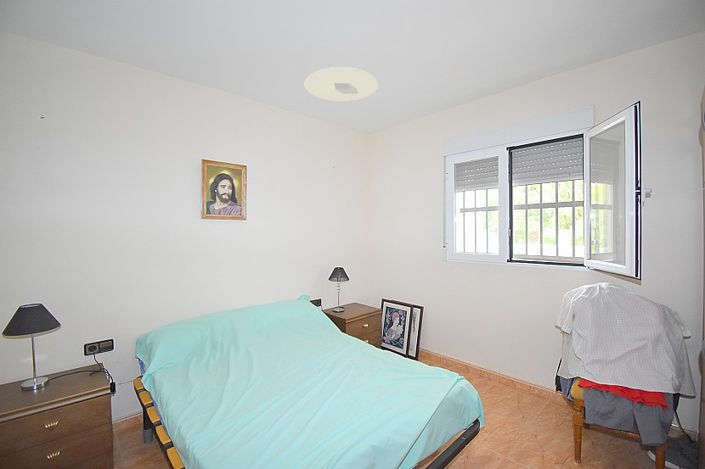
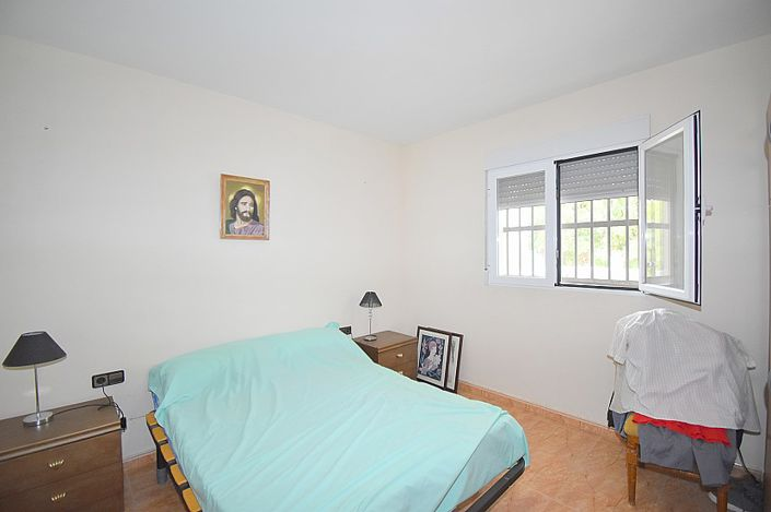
- ceiling light [304,66,379,103]
